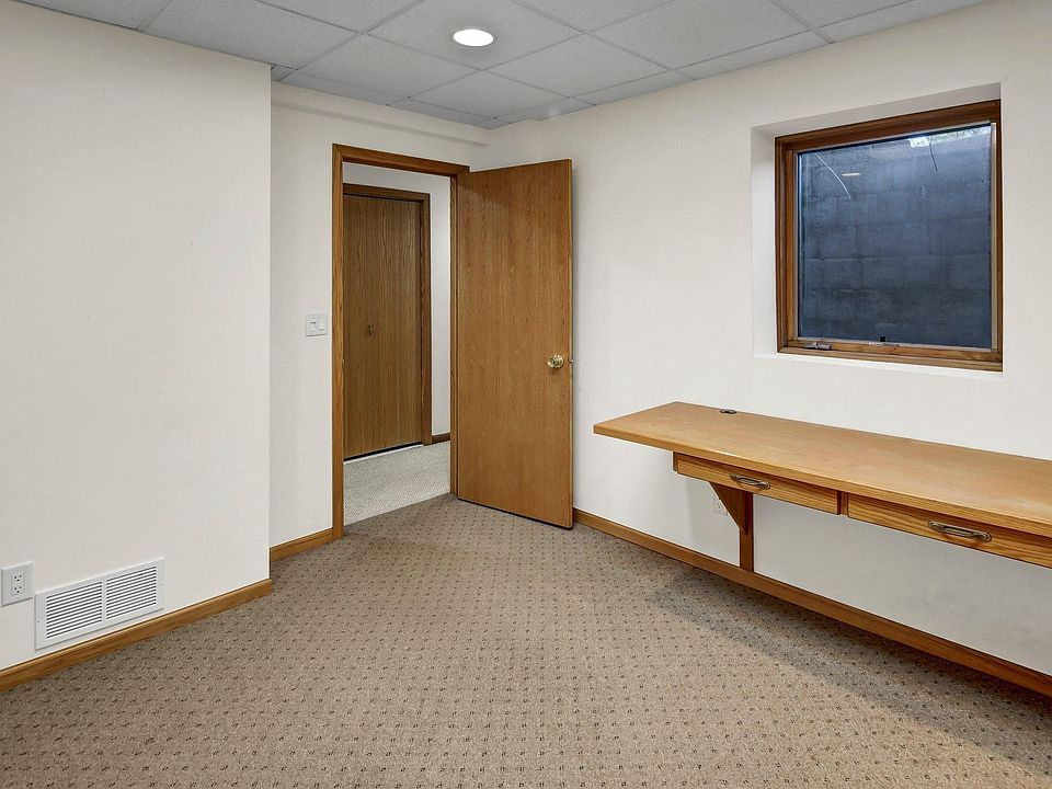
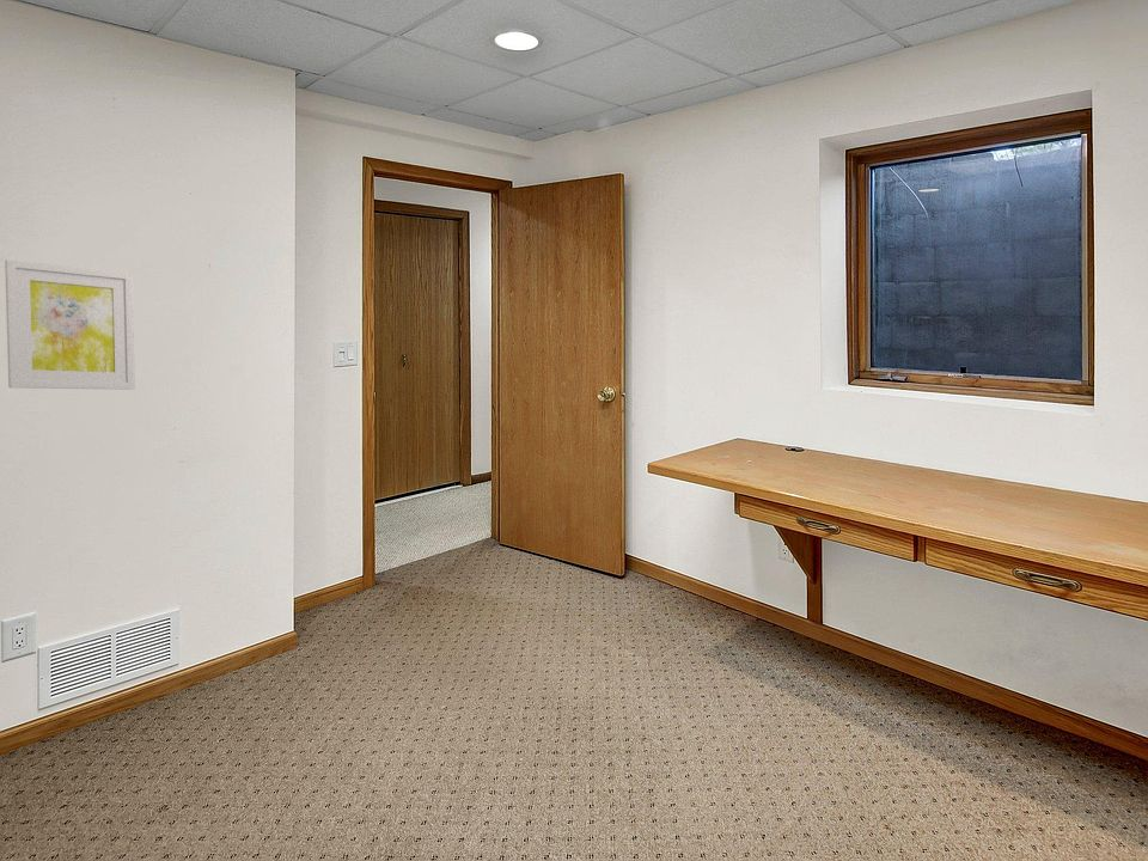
+ wall art [4,258,136,391]
